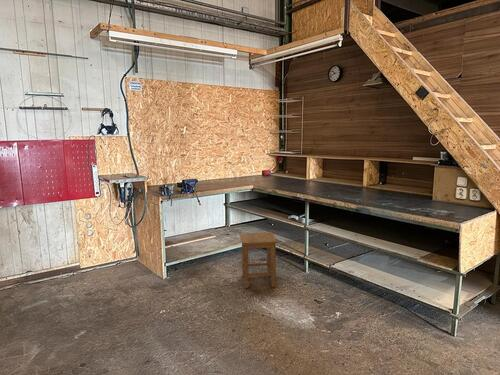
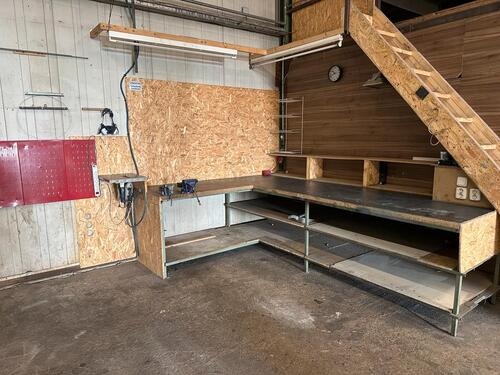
- stool [239,231,278,289]
